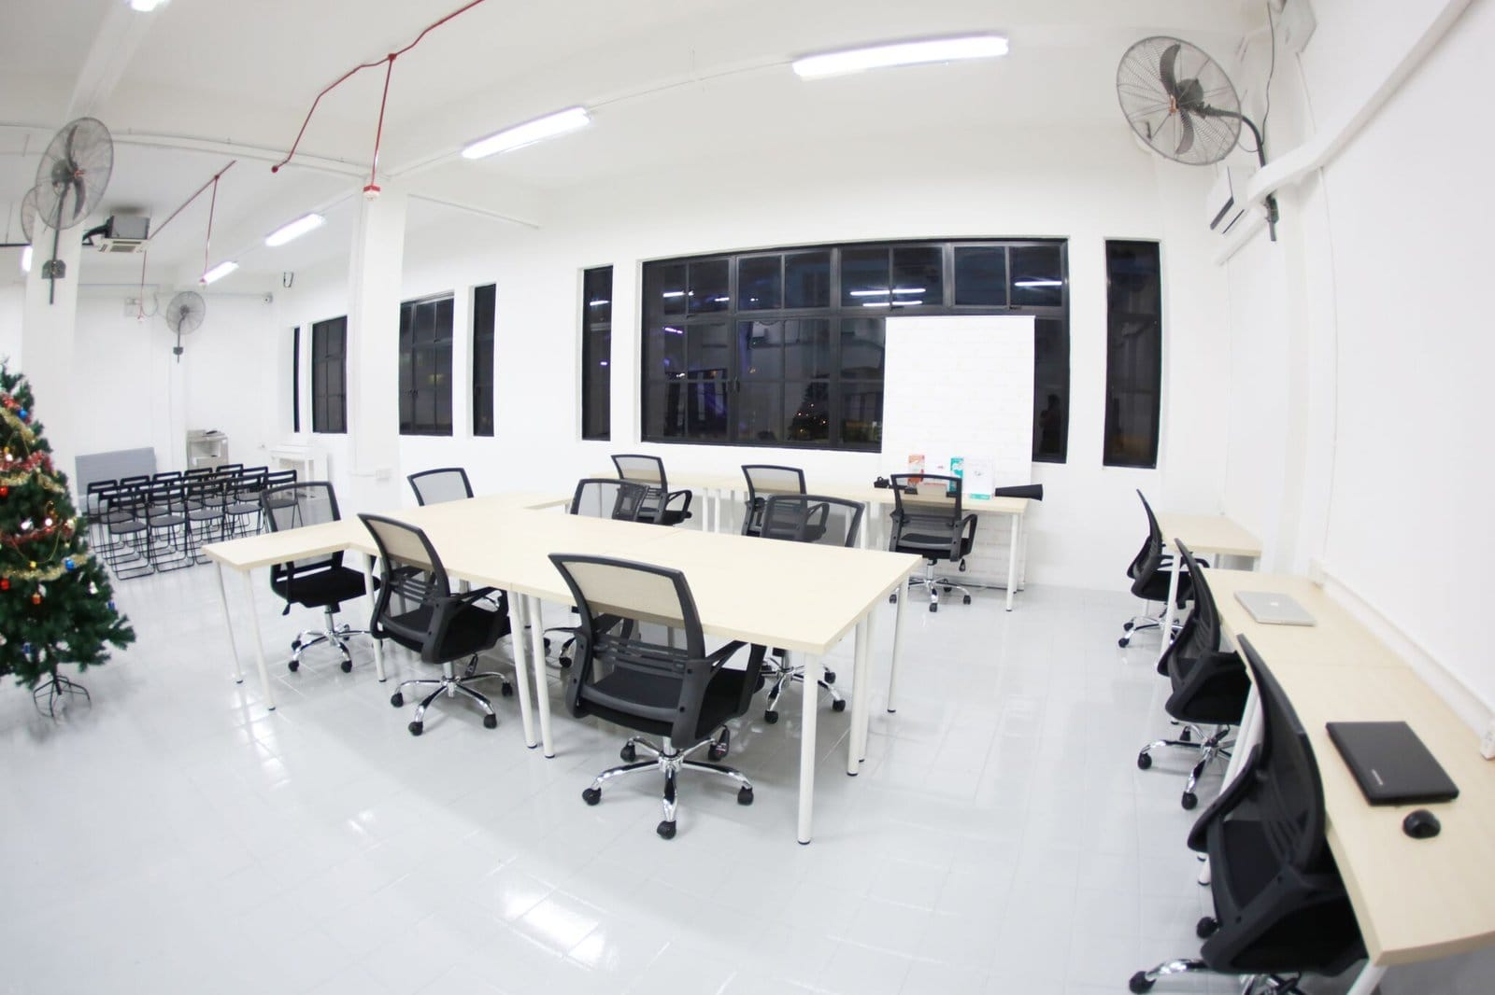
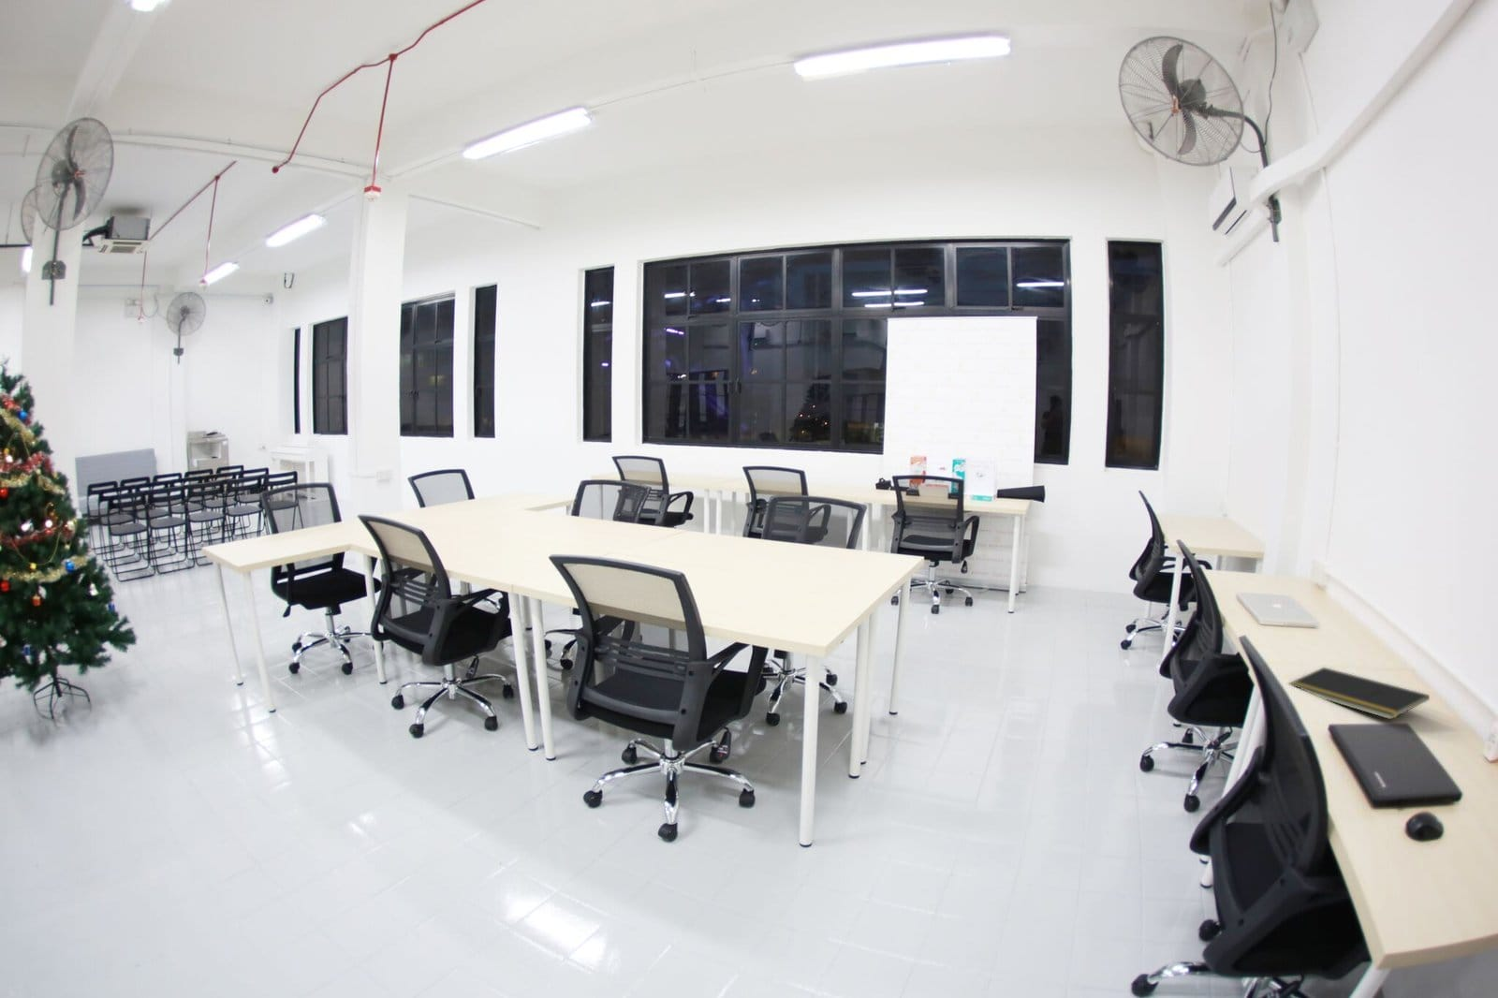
+ notepad [1288,666,1430,721]
